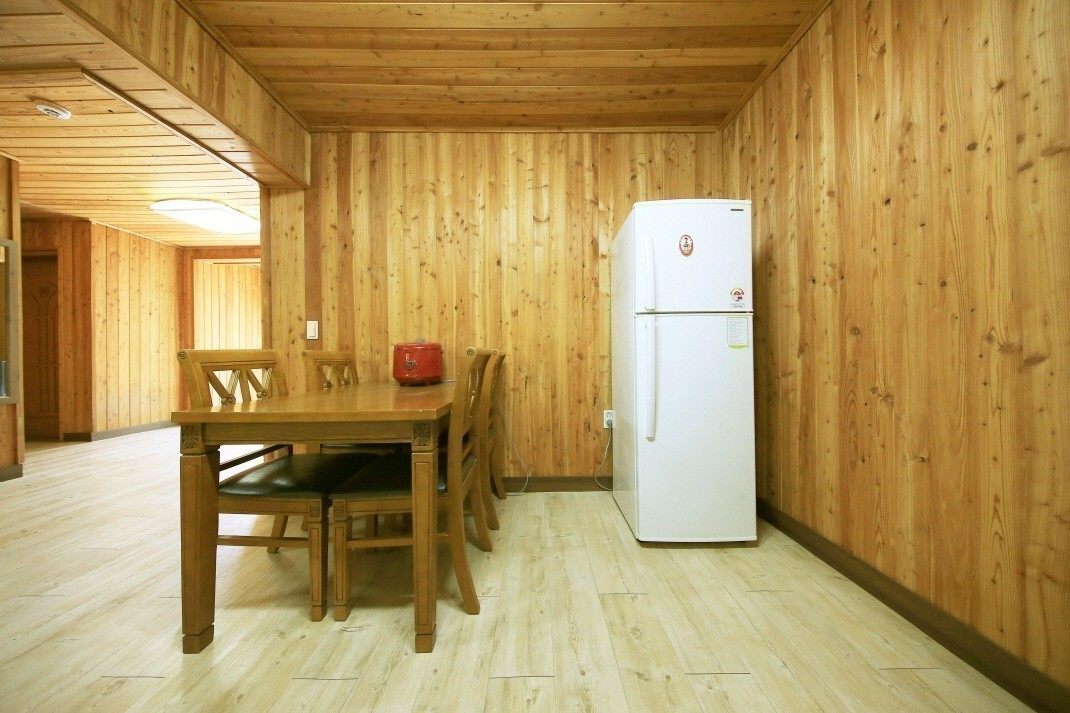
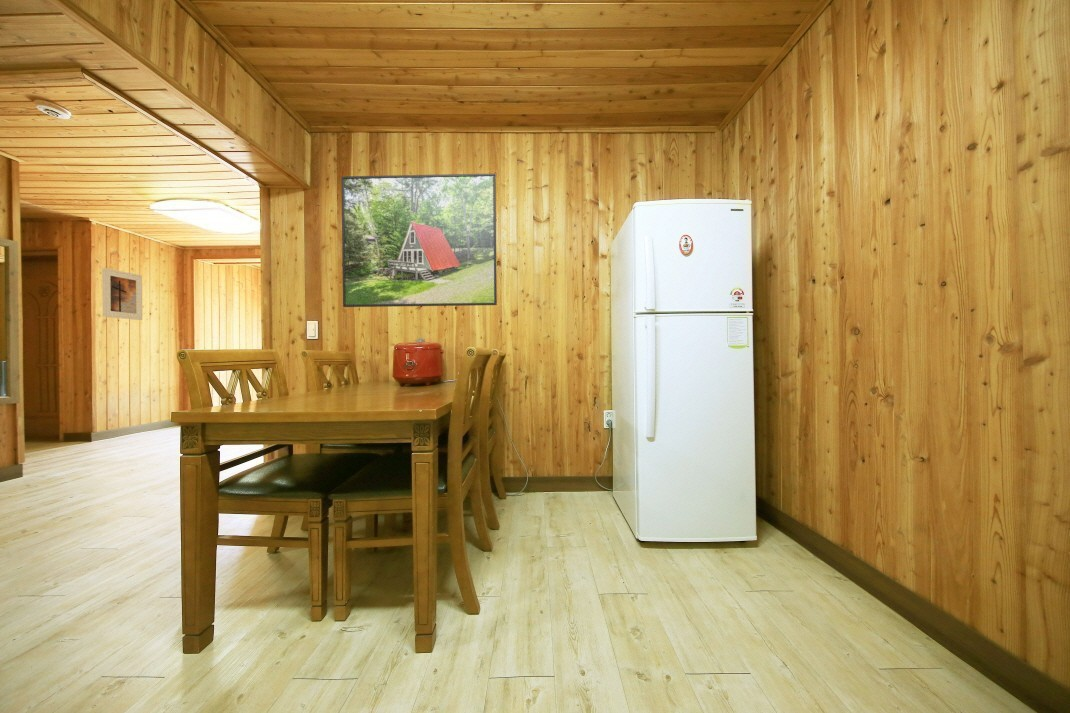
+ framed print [341,173,498,308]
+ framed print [101,267,143,321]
